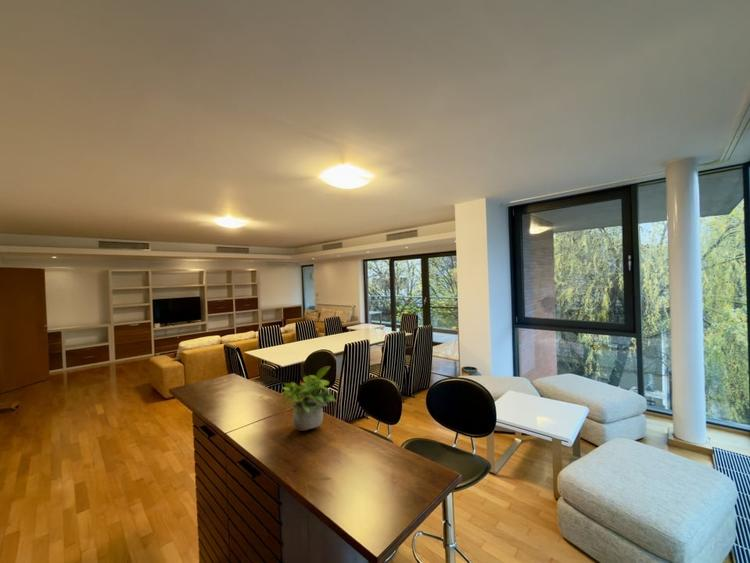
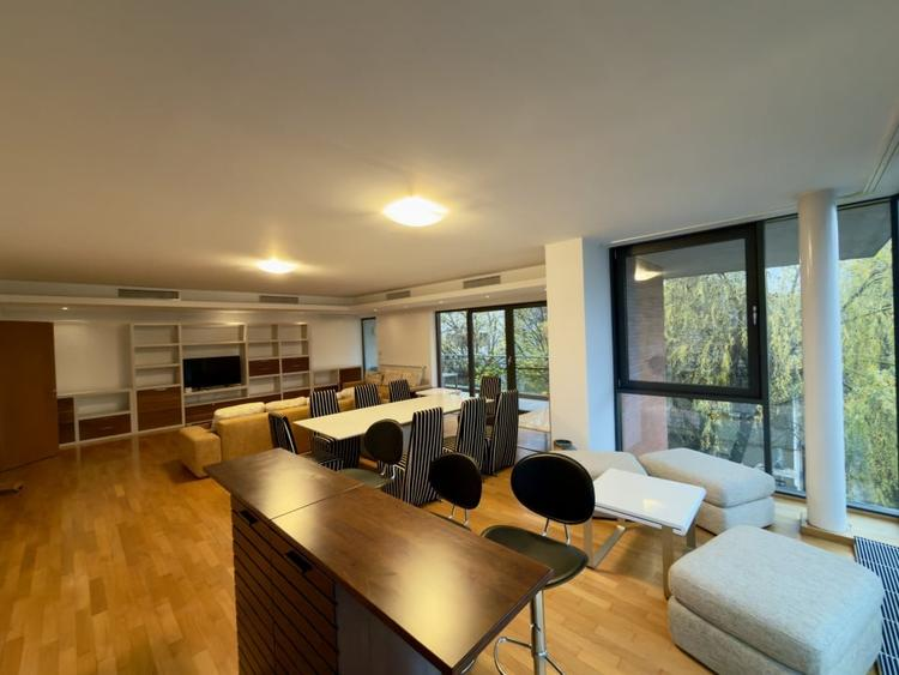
- potted plant [282,365,337,432]
